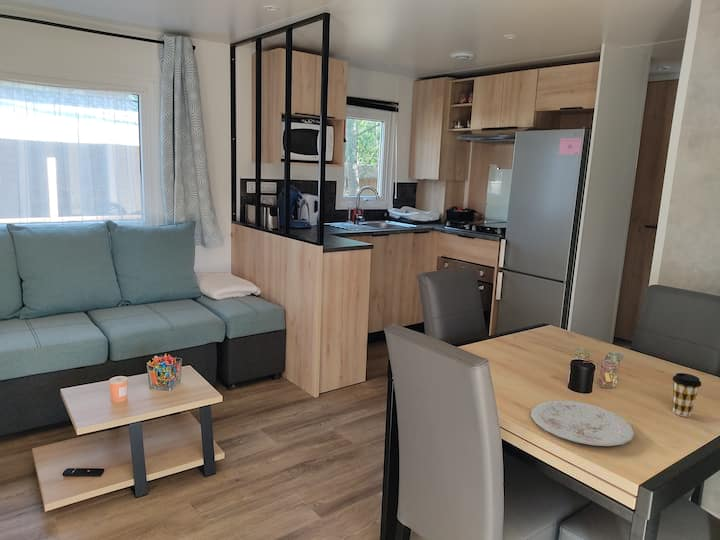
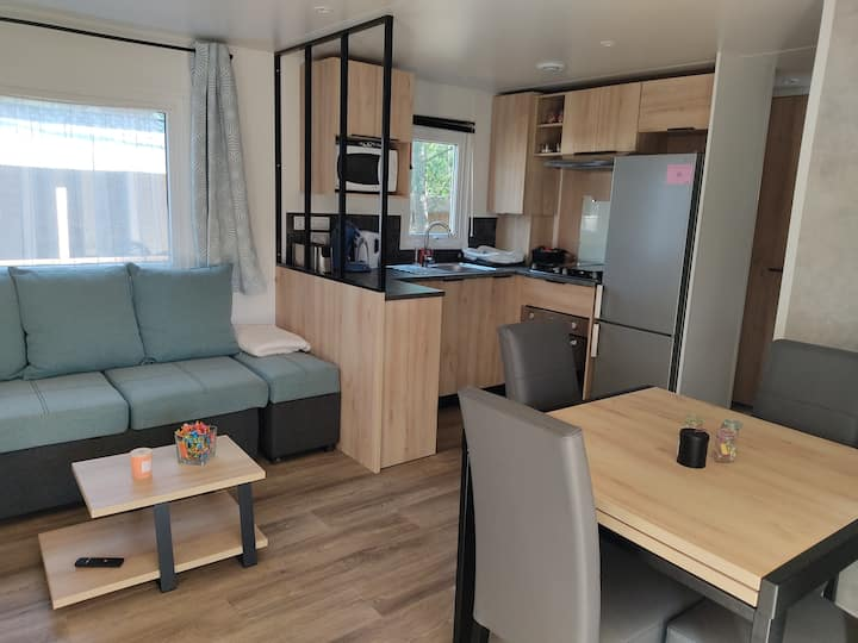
- plate [530,400,635,447]
- coffee cup [671,372,702,418]
